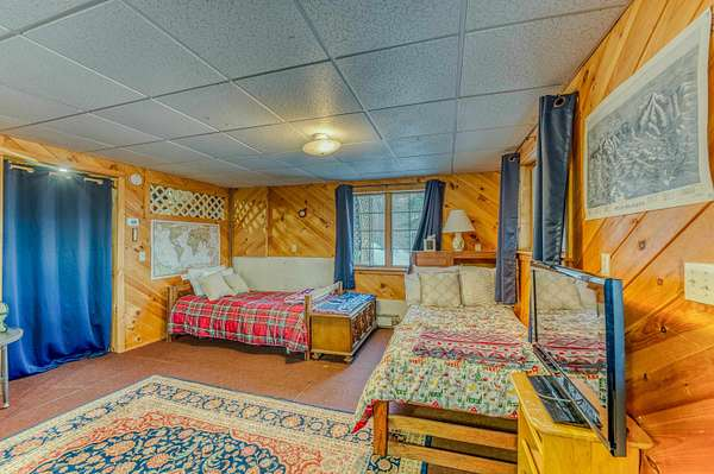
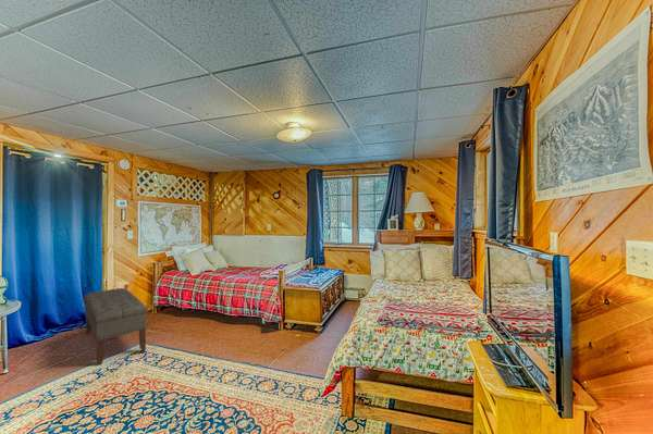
+ bench [83,287,149,367]
